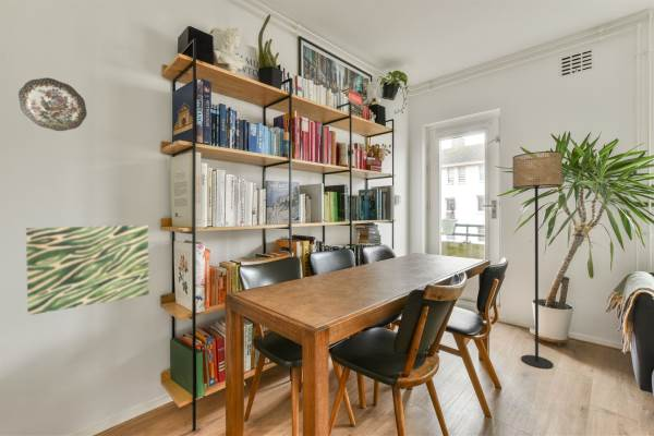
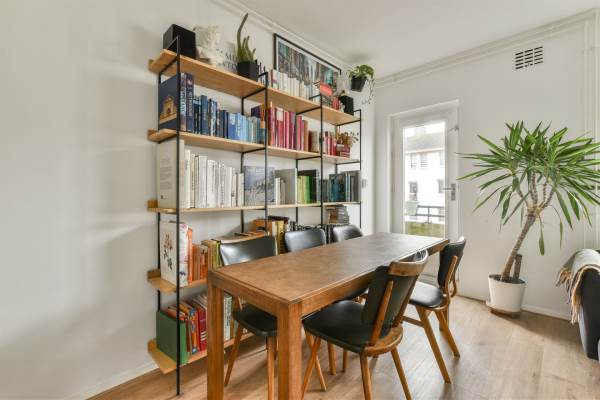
- wall art [25,225,150,316]
- floor lamp [511,150,564,370]
- decorative plate [17,76,88,132]
